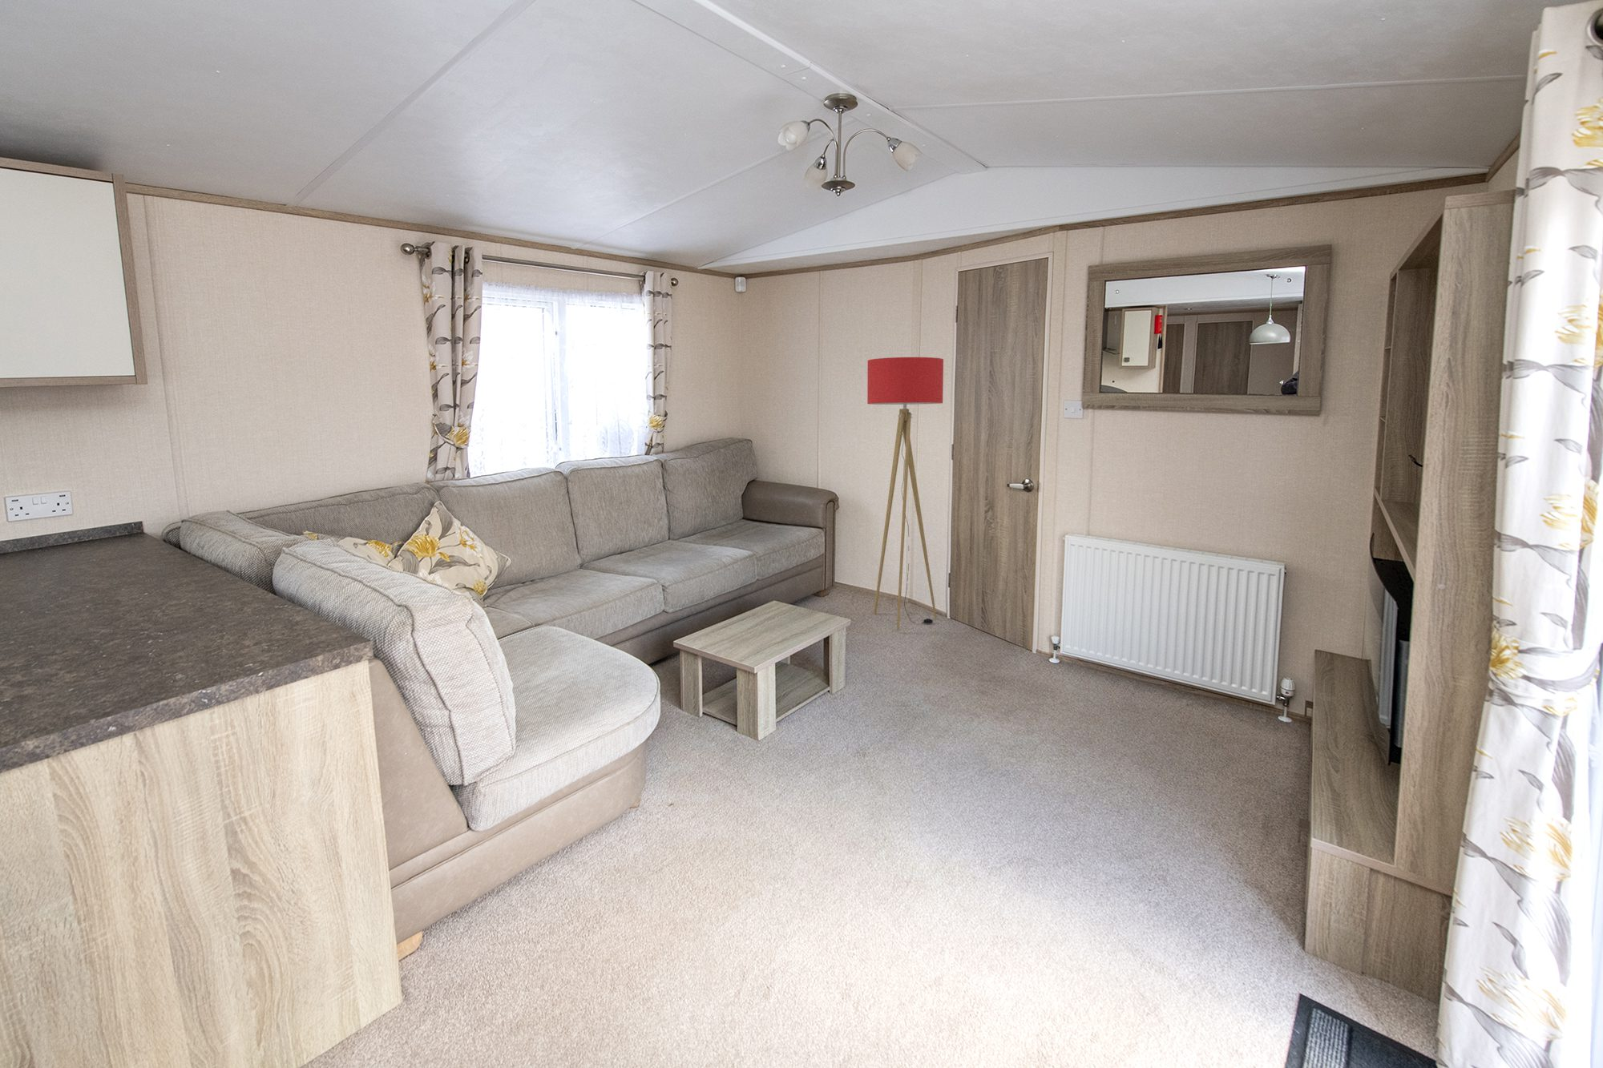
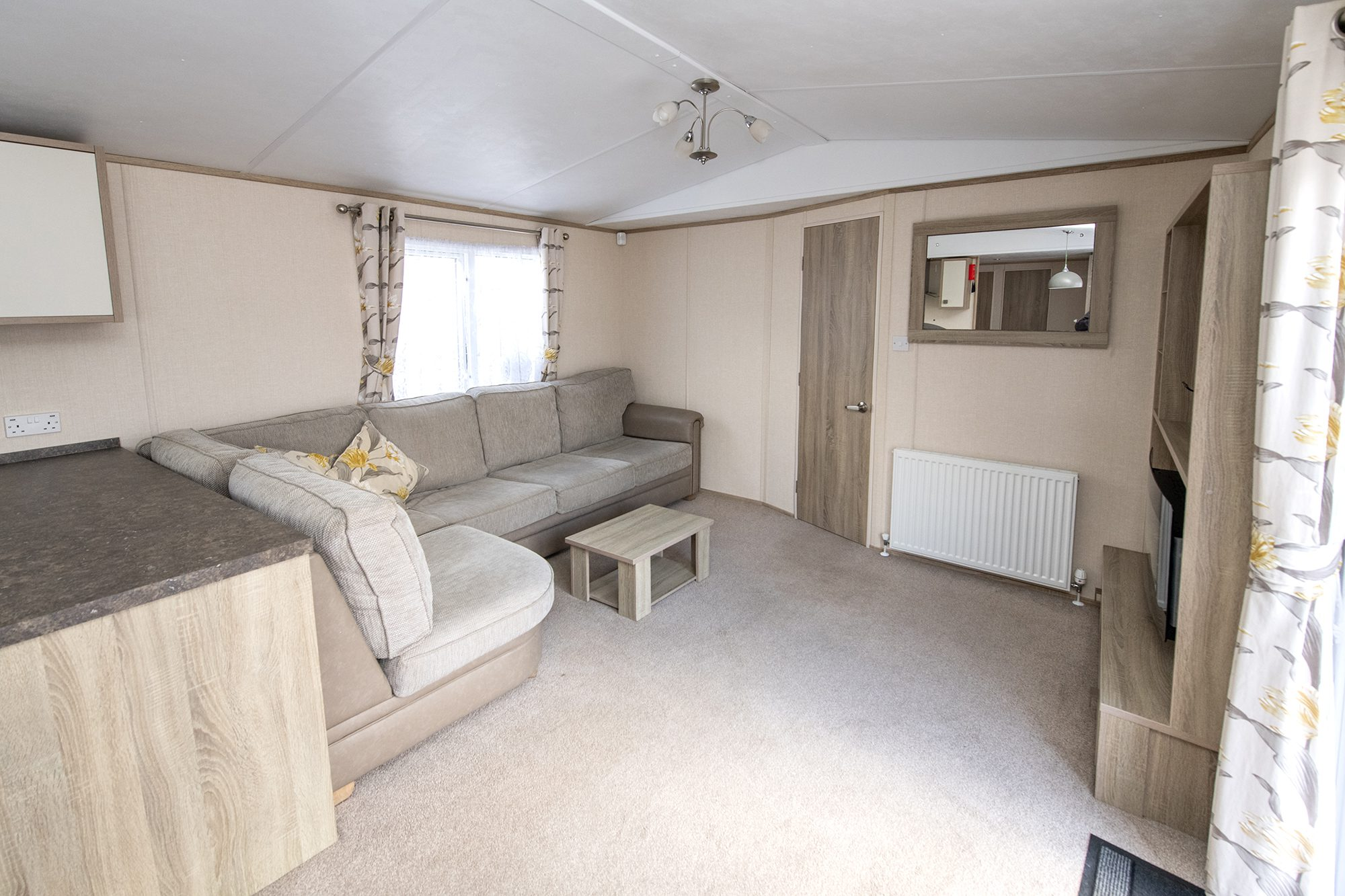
- floor lamp [866,356,944,632]
